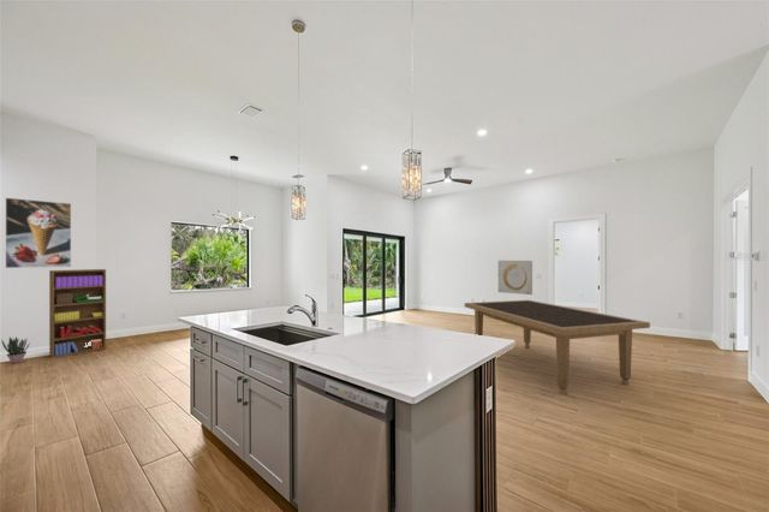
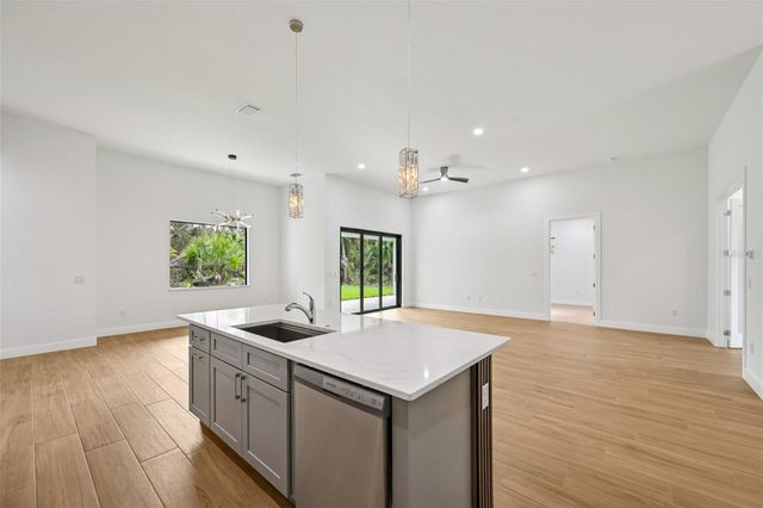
- dining table [464,299,651,397]
- bookshelf [48,268,107,359]
- wall art [497,260,533,296]
- potted plant [0,335,31,364]
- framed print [5,197,72,269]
